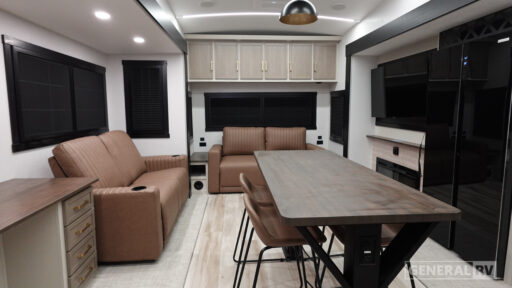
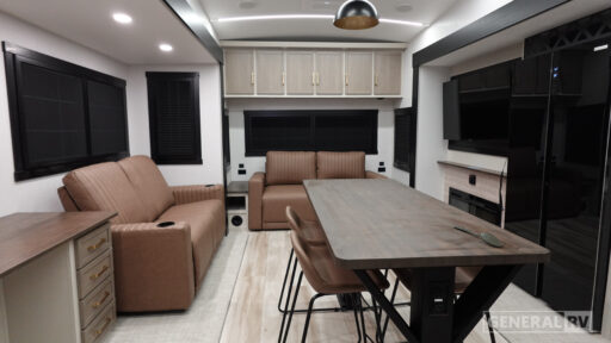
+ spoon [452,225,502,248]
